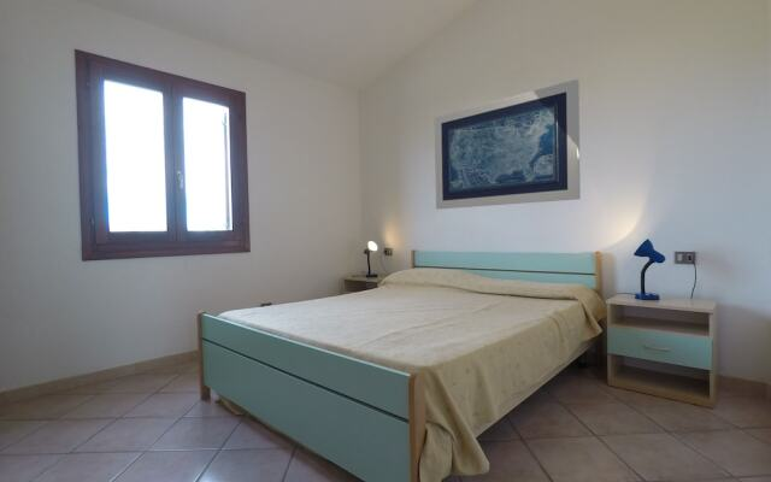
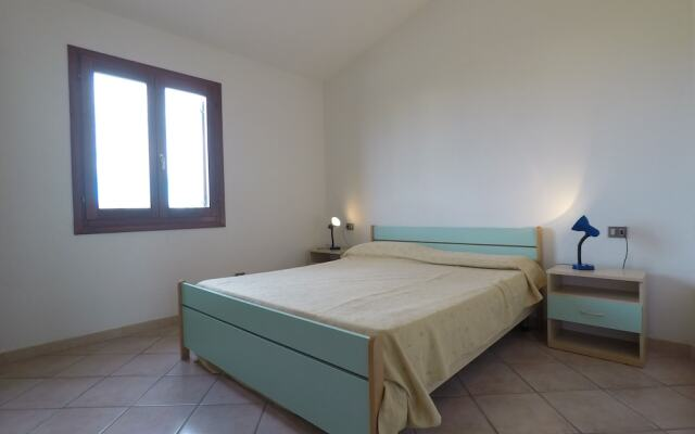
- wall art [434,78,582,211]
